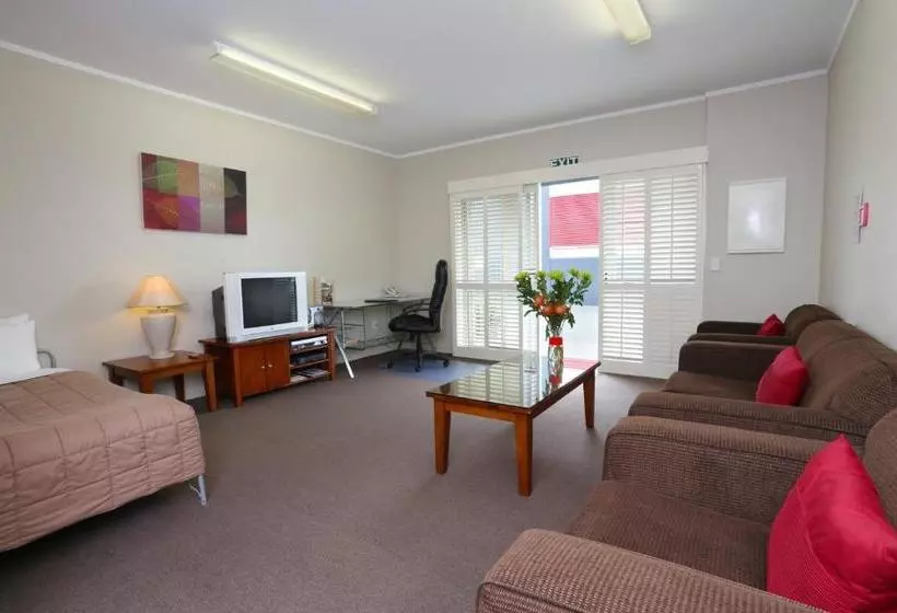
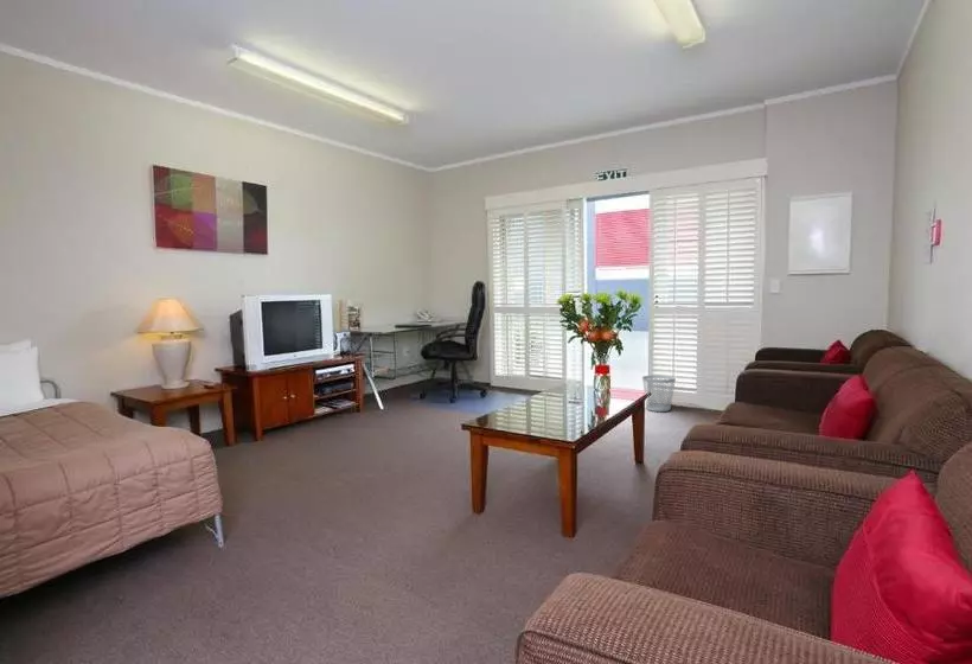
+ wastebasket [641,375,677,413]
